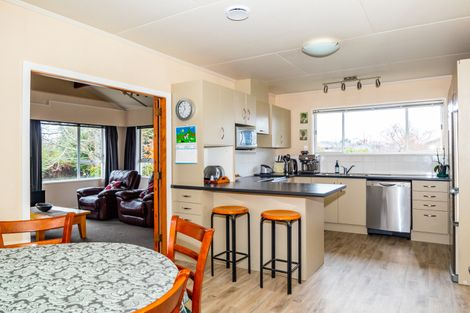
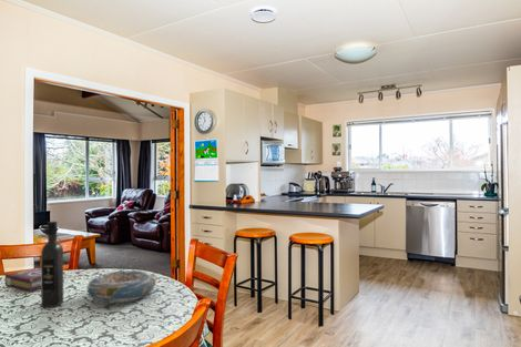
+ book [3,267,65,293]
+ wine bottle [40,221,64,308]
+ decorative bowl [85,268,157,305]
